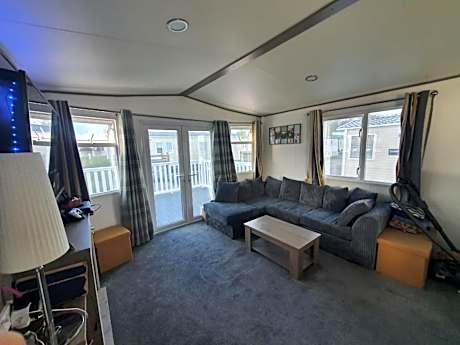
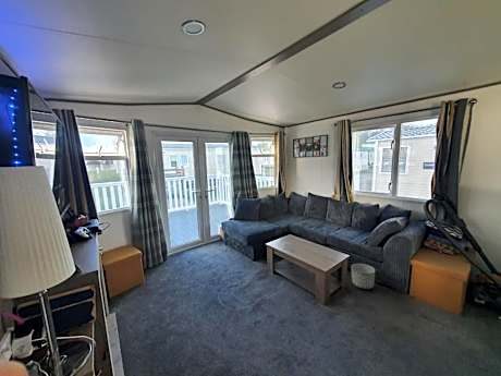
+ planter [351,263,376,290]
